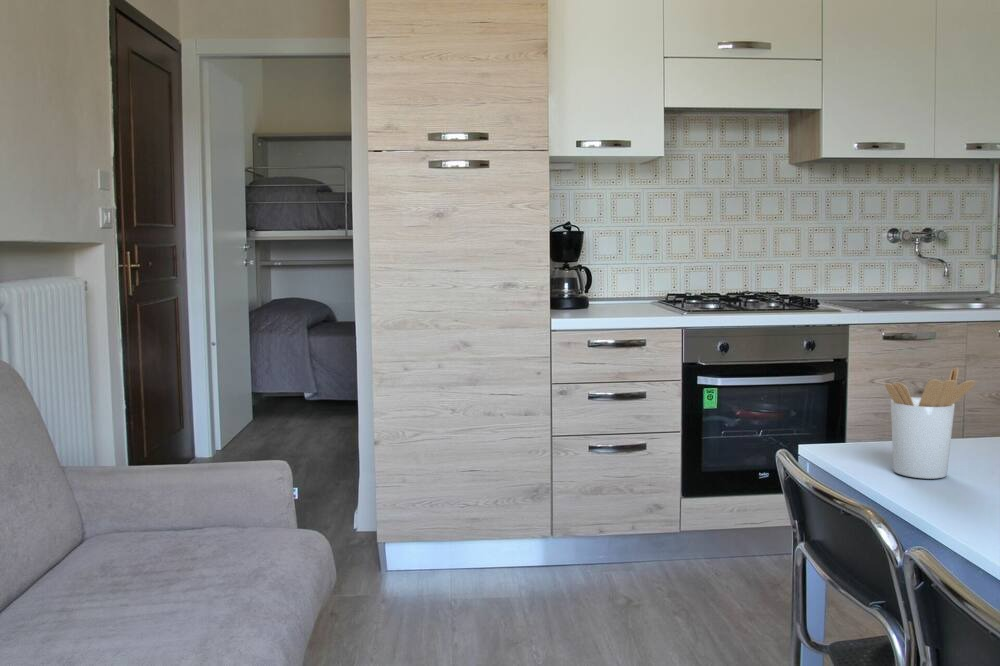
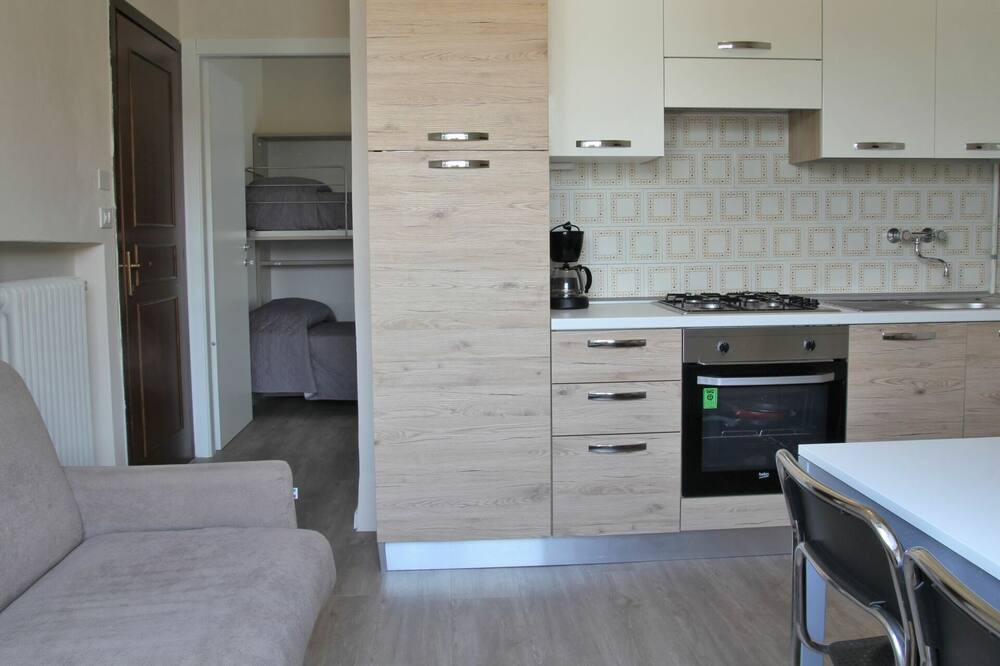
- utensil holder [884,366,977,480]
